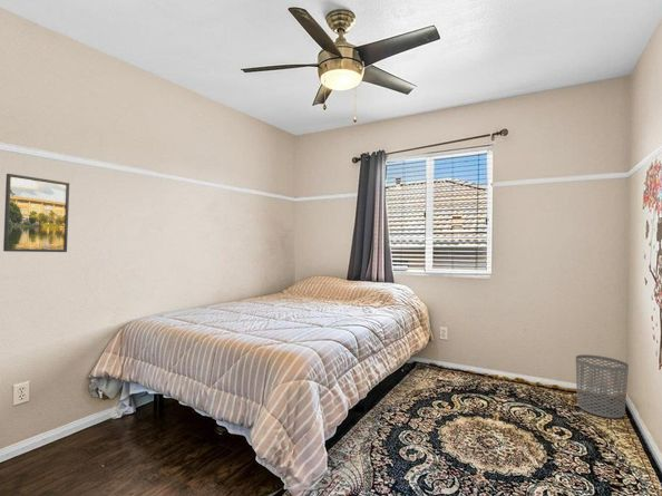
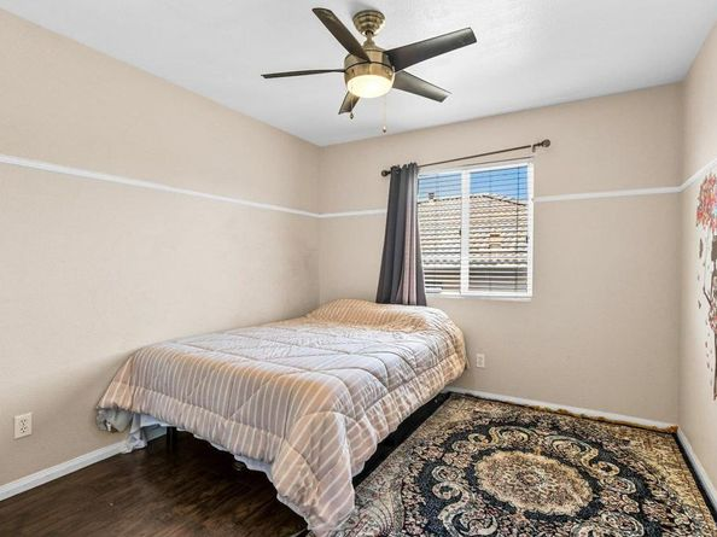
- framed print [2,173,70,253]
- waste bin [575,353,630,419]
